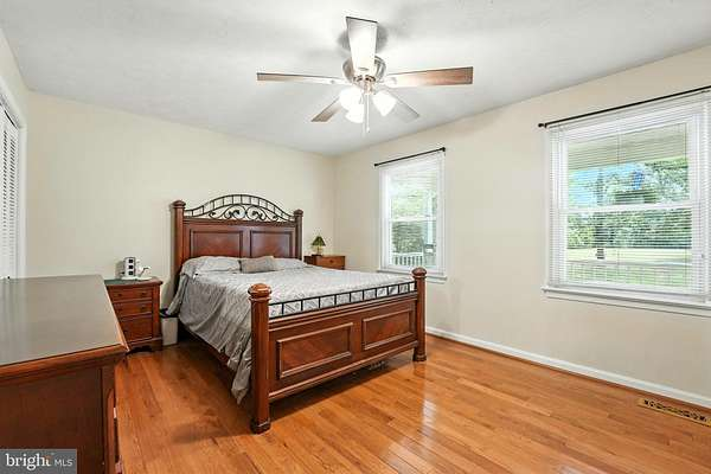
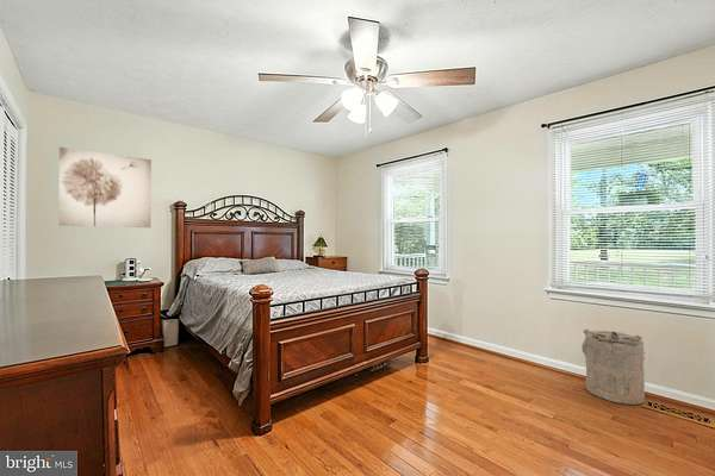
+ laundry hamper [580,328,646,406]
+ wall art [57,146,153,228]
